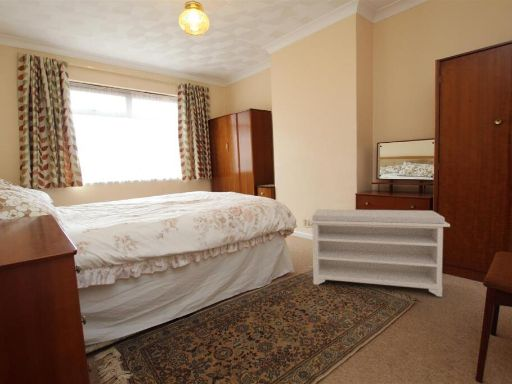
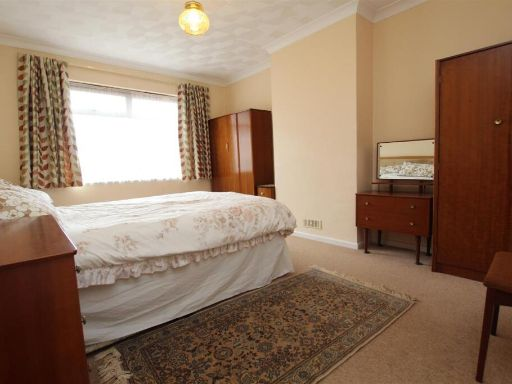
- bench [308,208,451,298]
